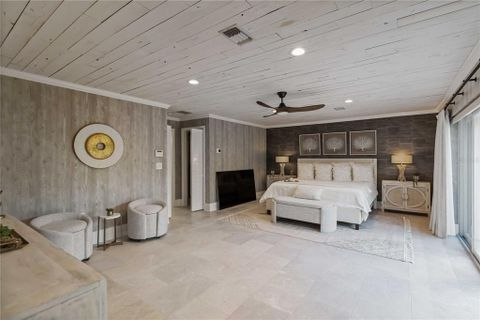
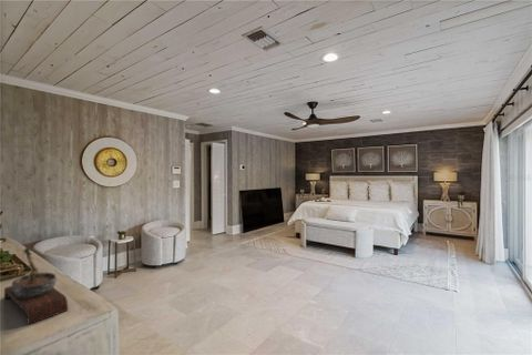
+ bonsai tree [3,244,69,326]
